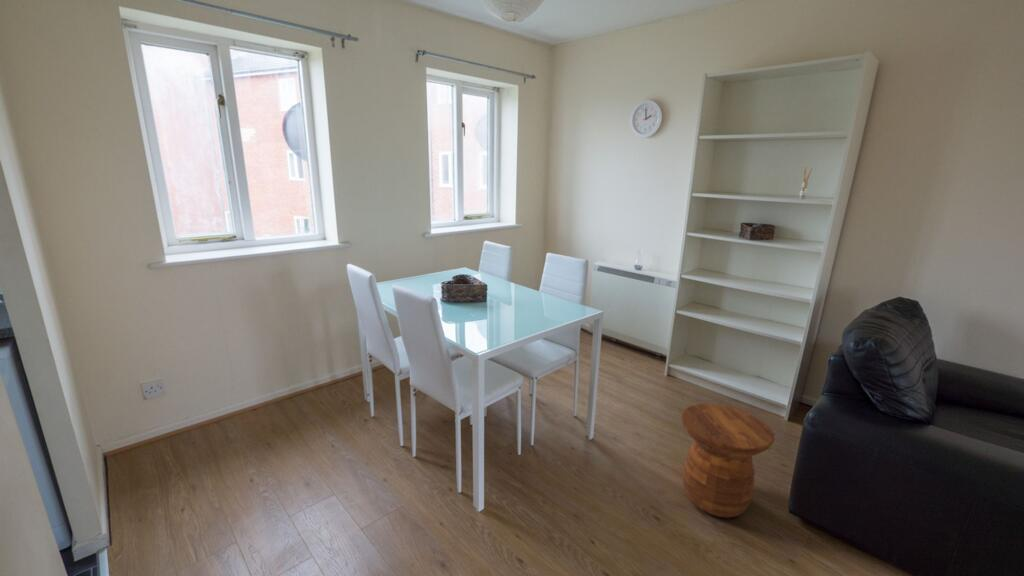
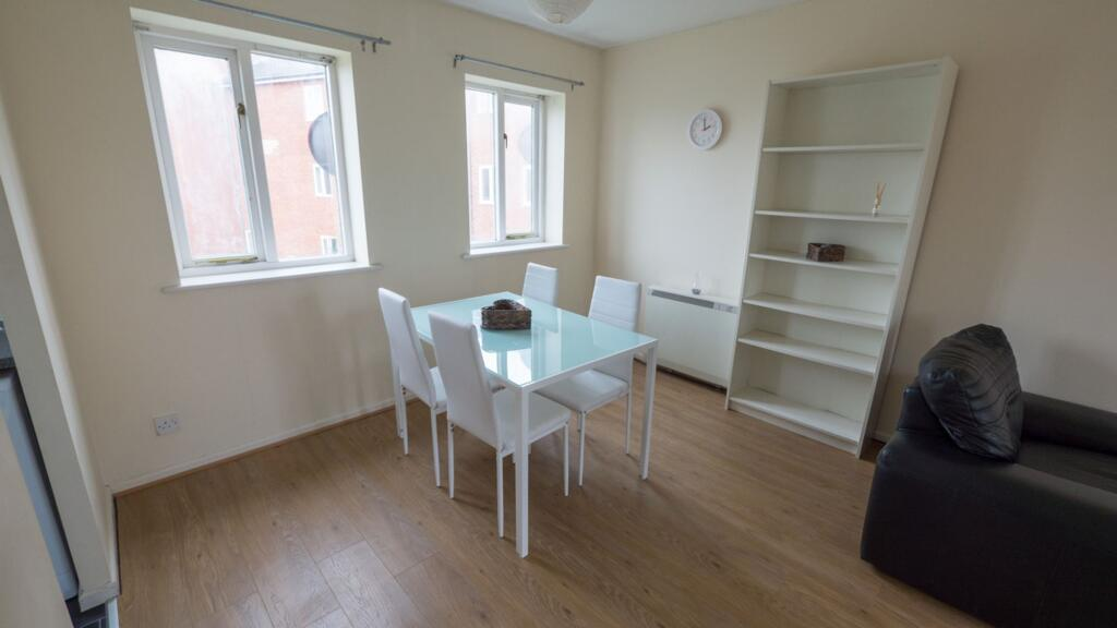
- side table [680,403,775,519]
